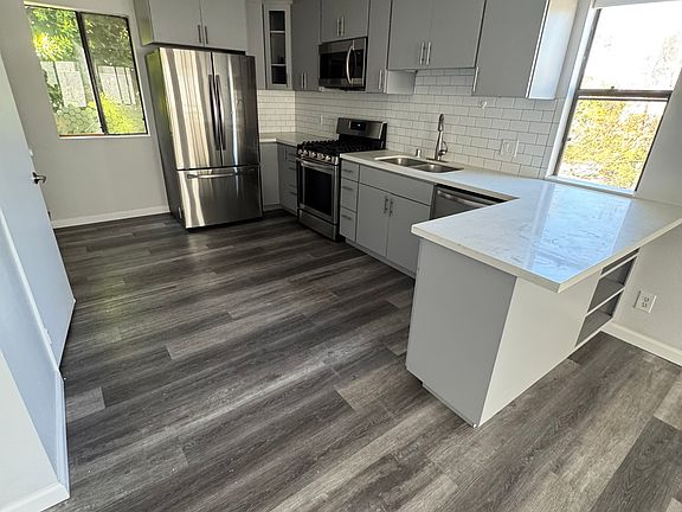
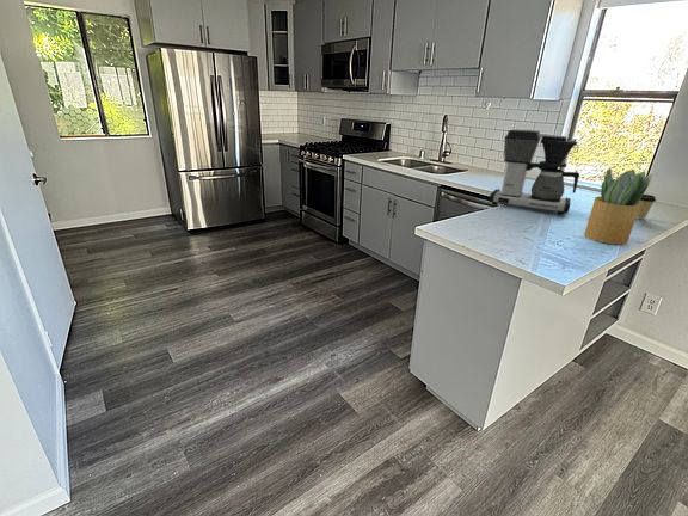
+ coffee maker [489,128,580,216]
+ coffee cup [635,194,657,220]
+ potted plant [583,167,653,245]
